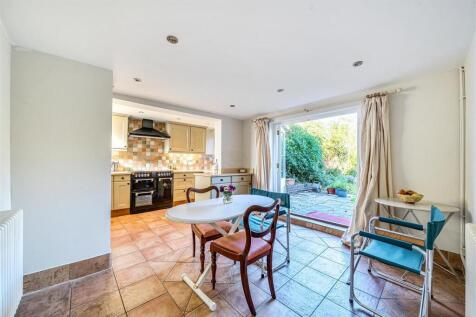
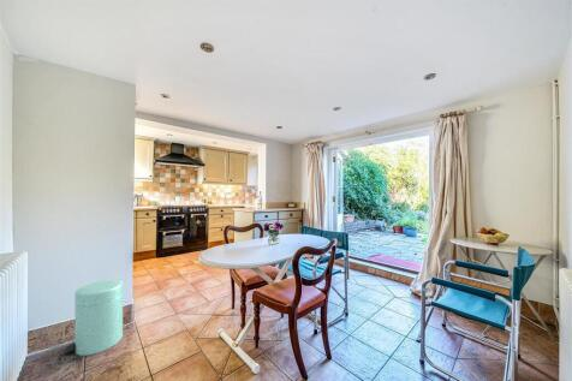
+ trash can [62,279,124,357]
